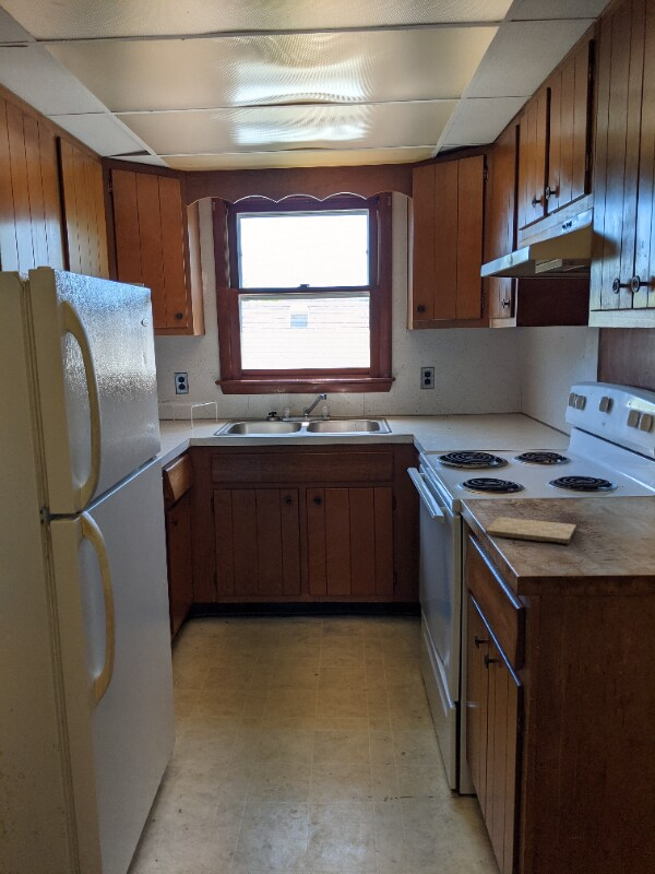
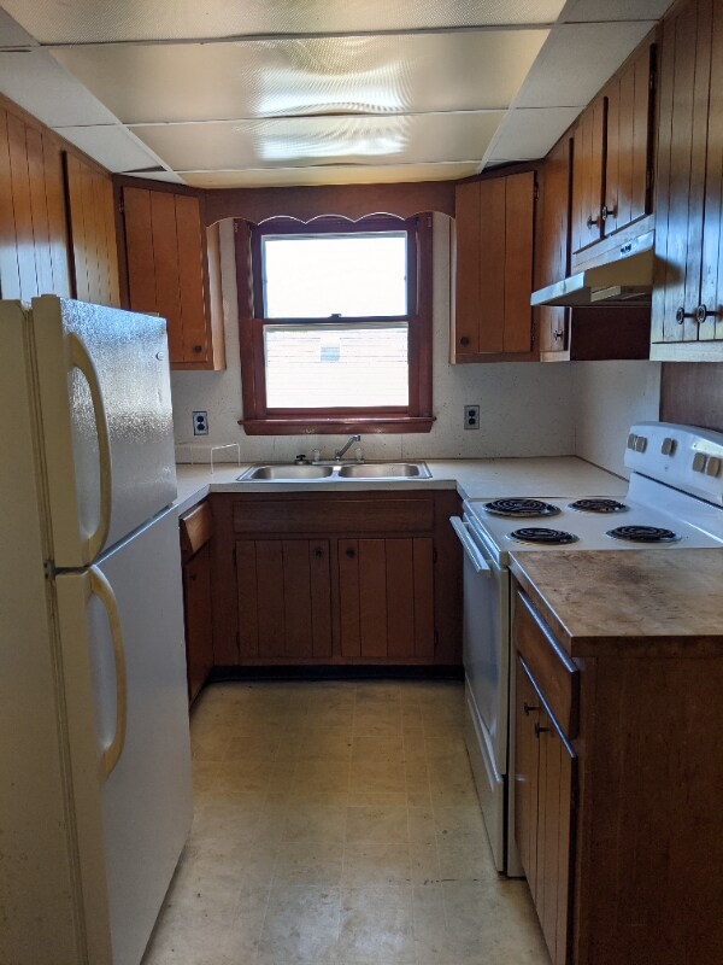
- cutting board [484,516,577,546]
